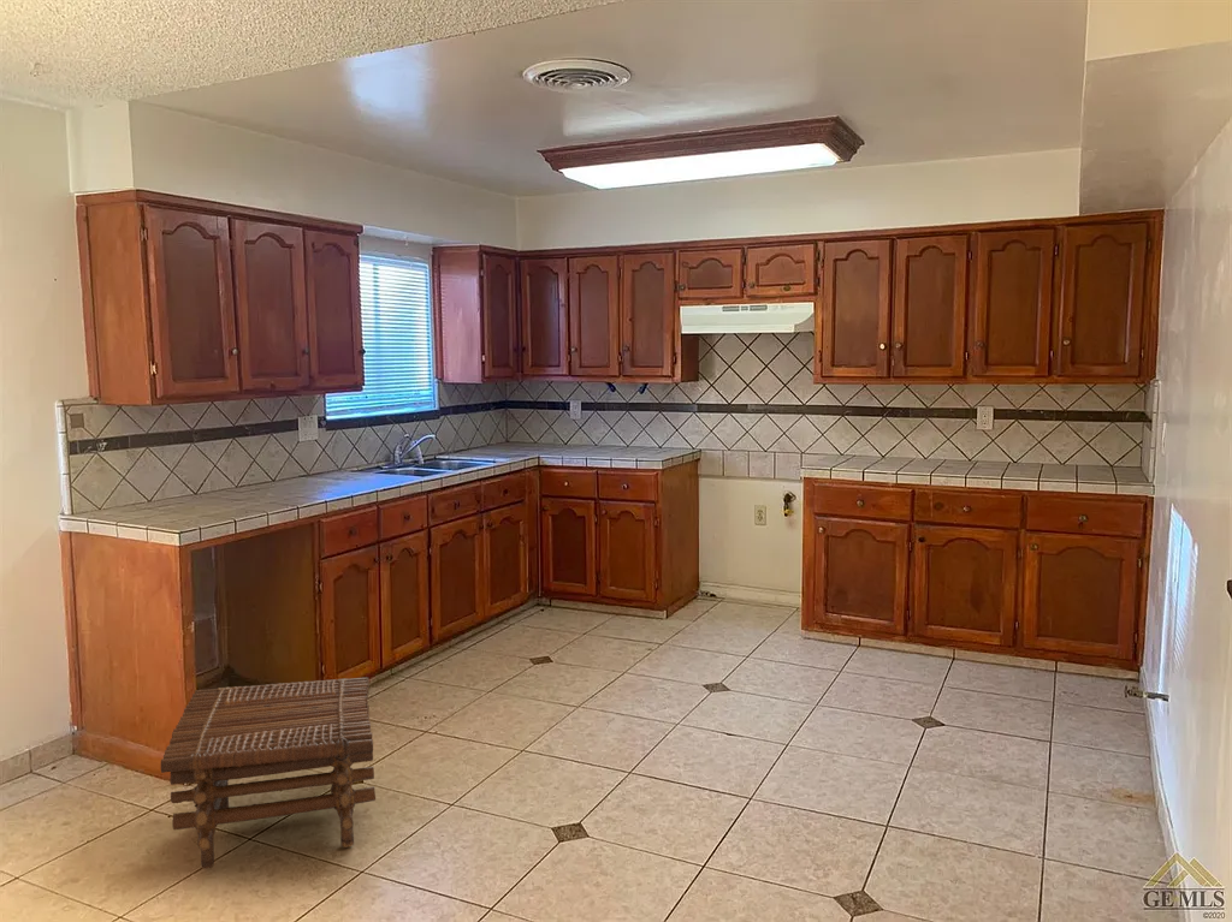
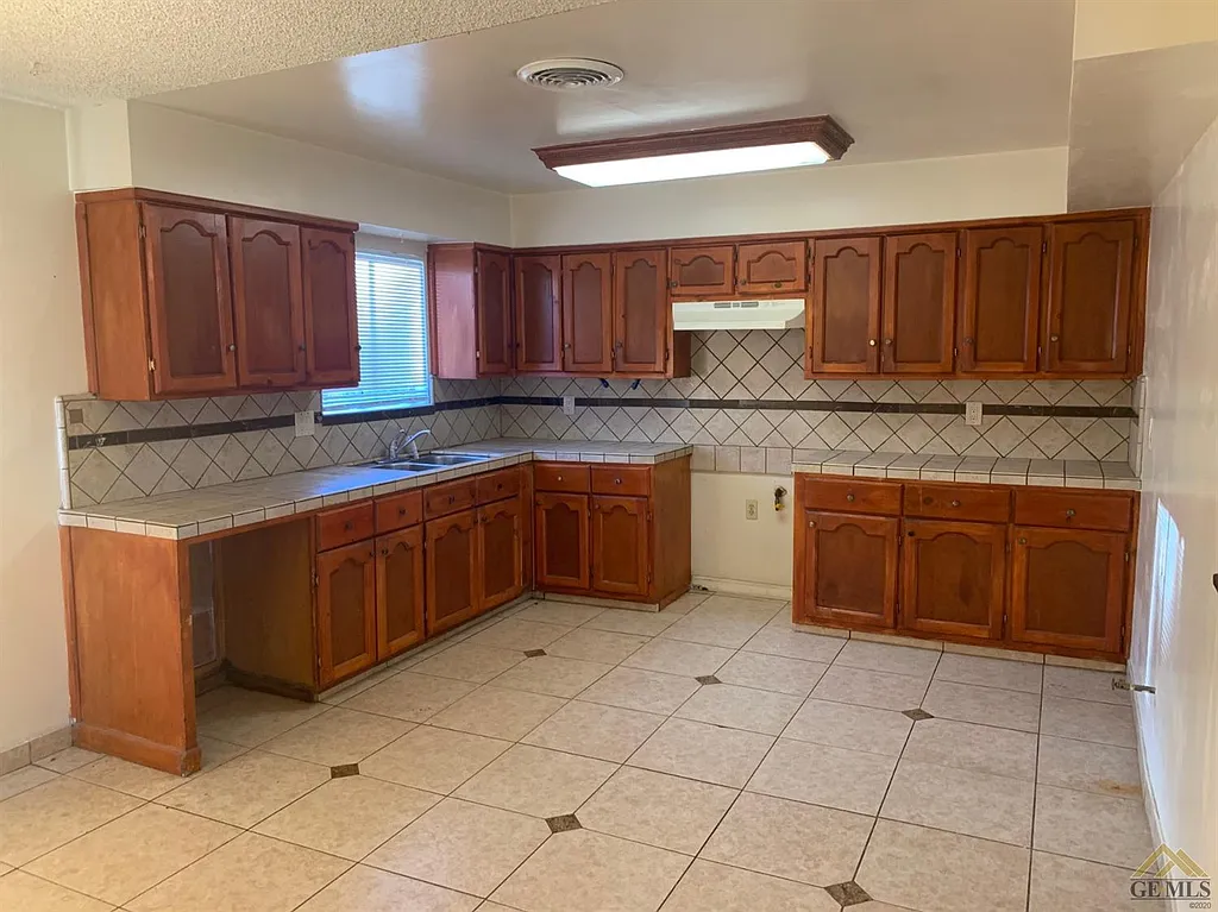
- stool [160,677,377,870]
